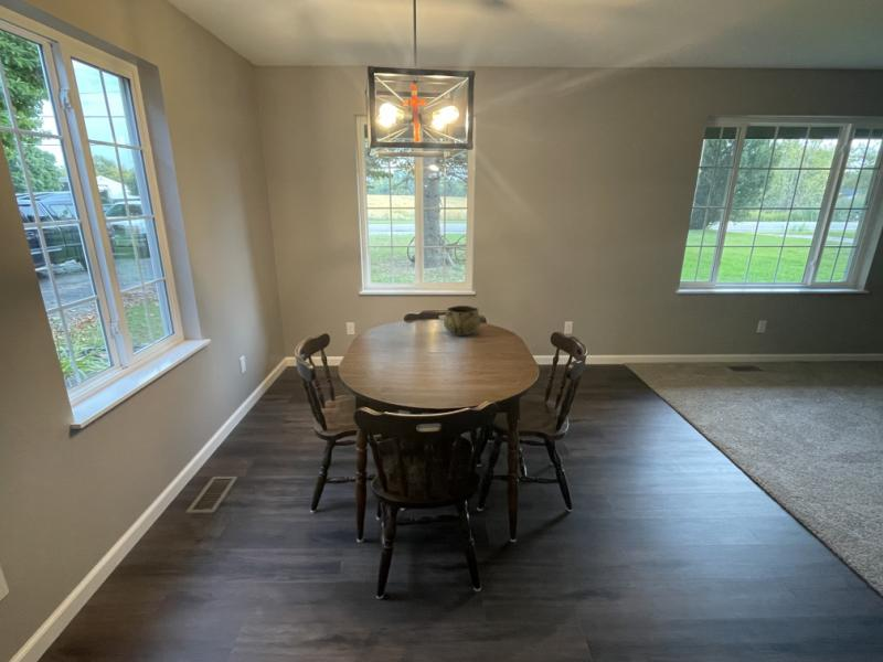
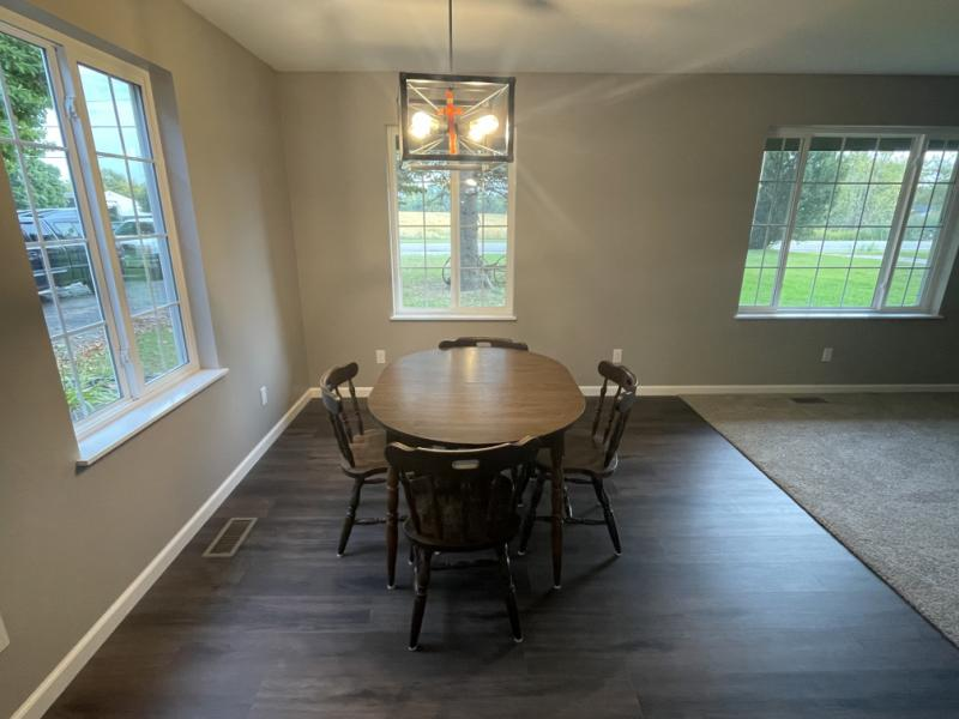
- decorative bowl [443,305,481,337]
